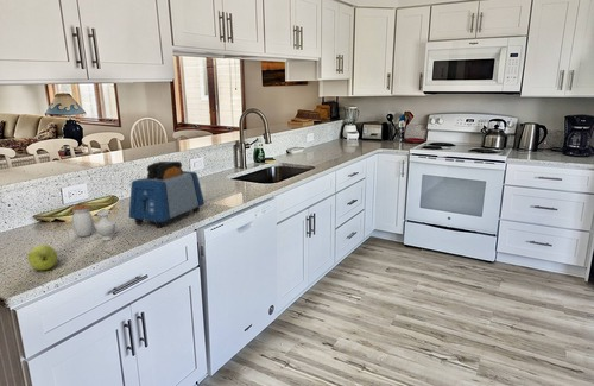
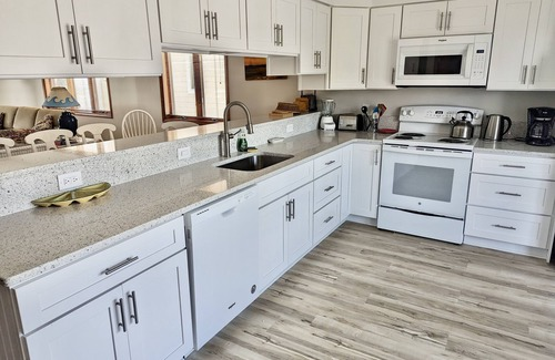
- toaster [128,160,206,229]
- jar [70,202,116,241]
- apple [27,243,58,271]
